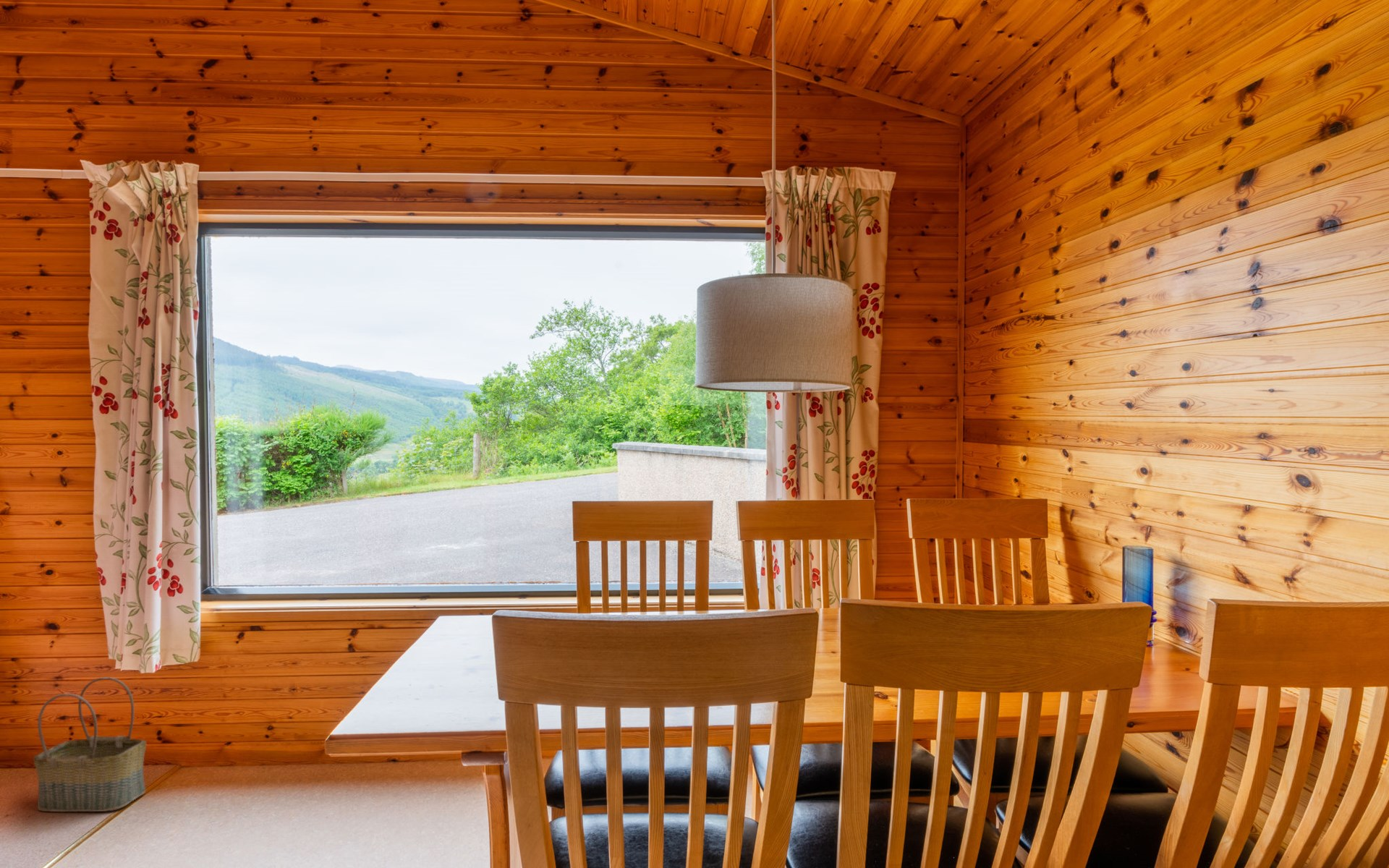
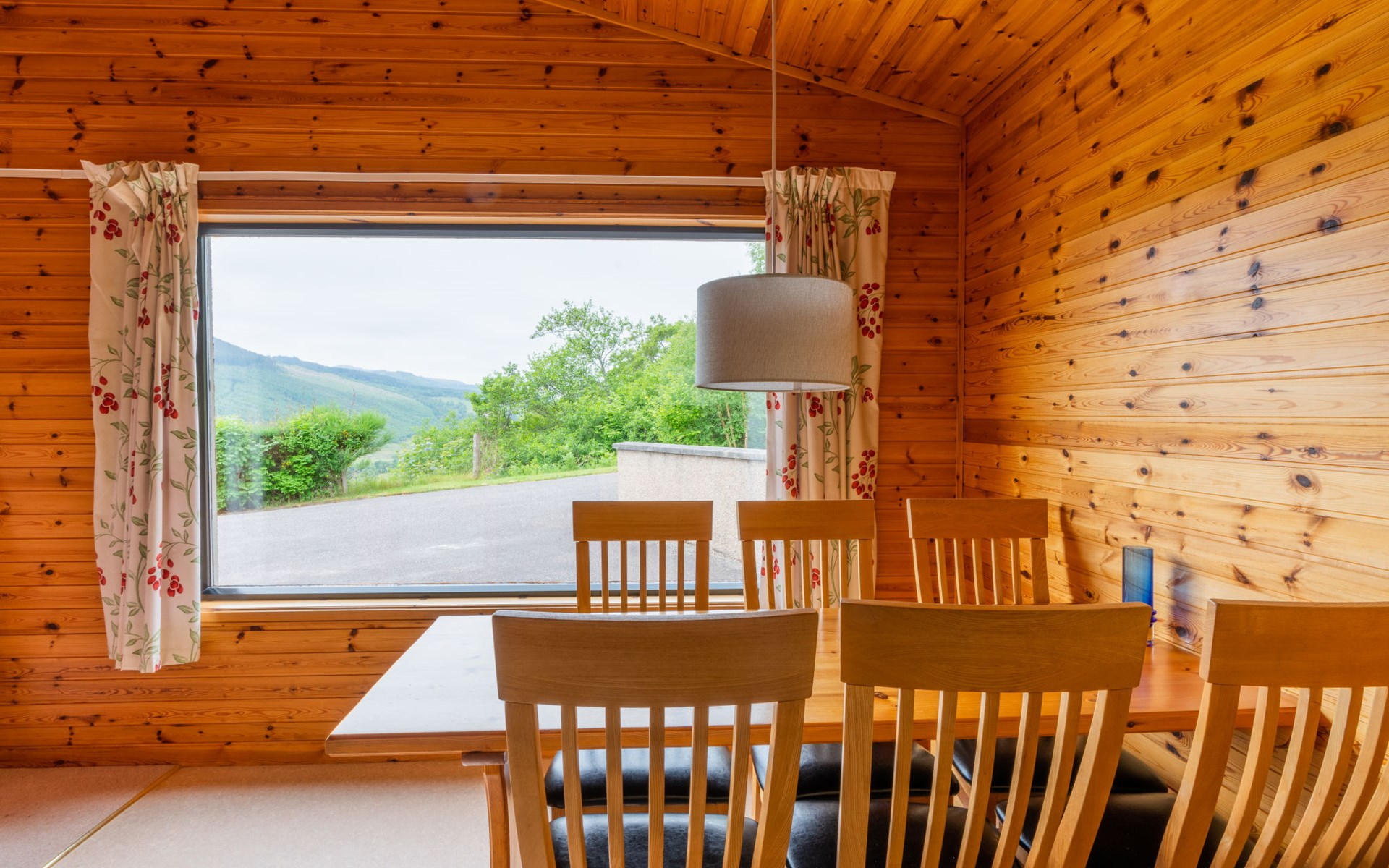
- basket [33,676,147,812]
